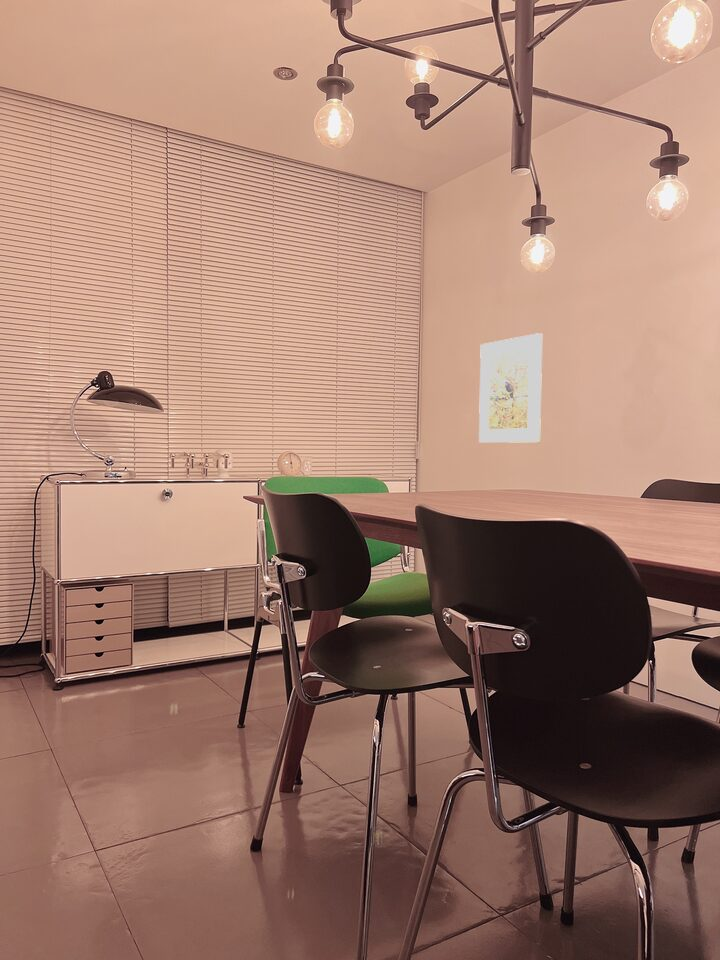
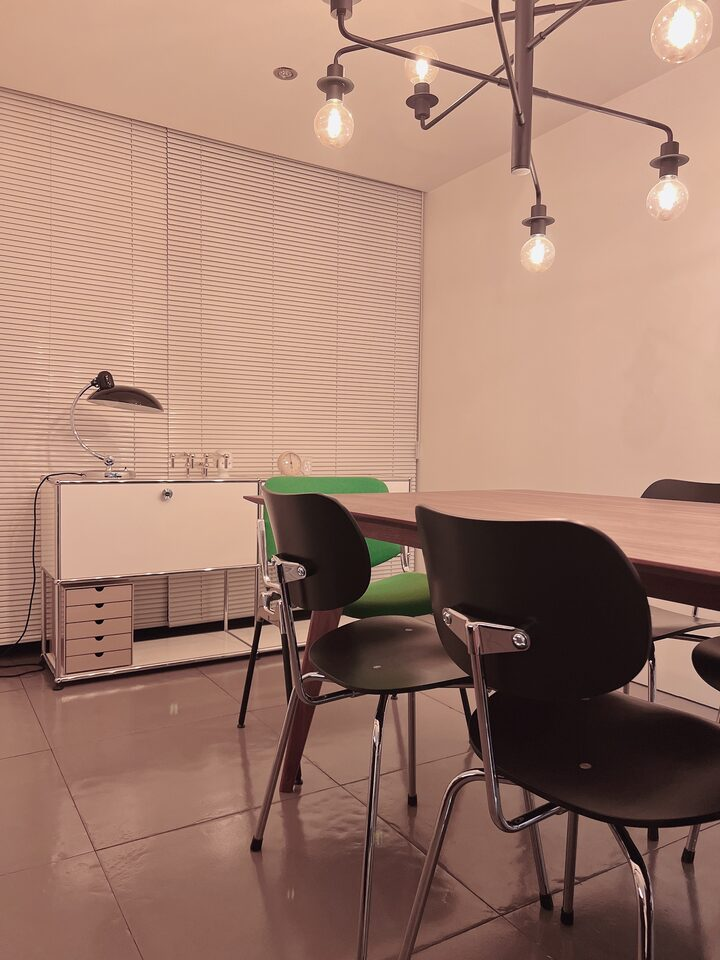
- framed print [478,332,543,444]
